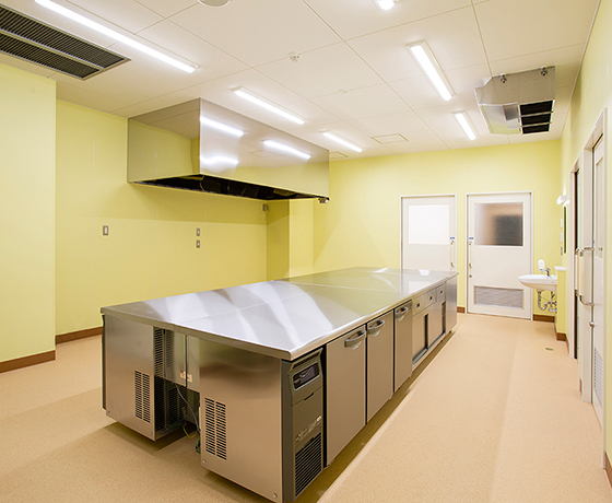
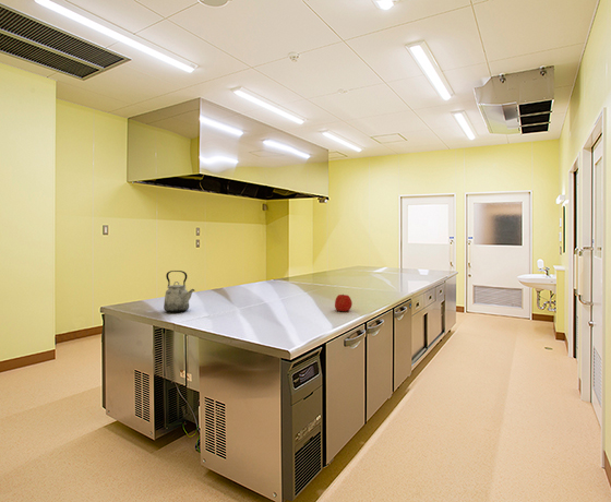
+ apple [334,292,354,312]
+ kettle [163,270,195,313]
